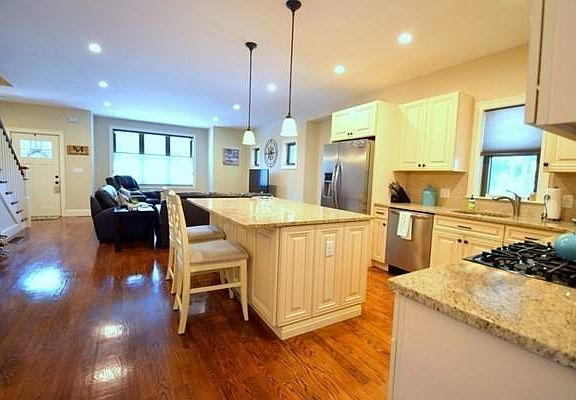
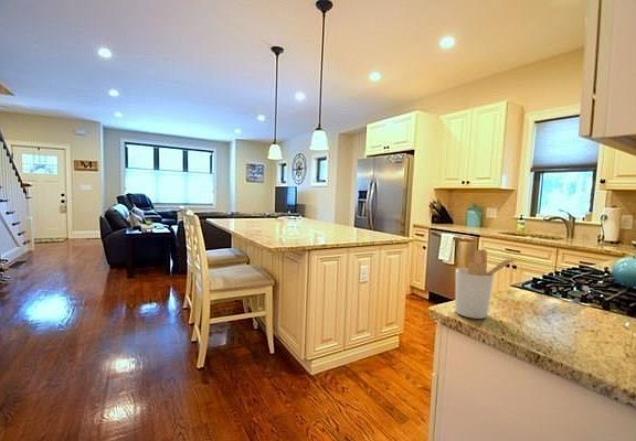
+ utensil holder [454,248,518,320]
